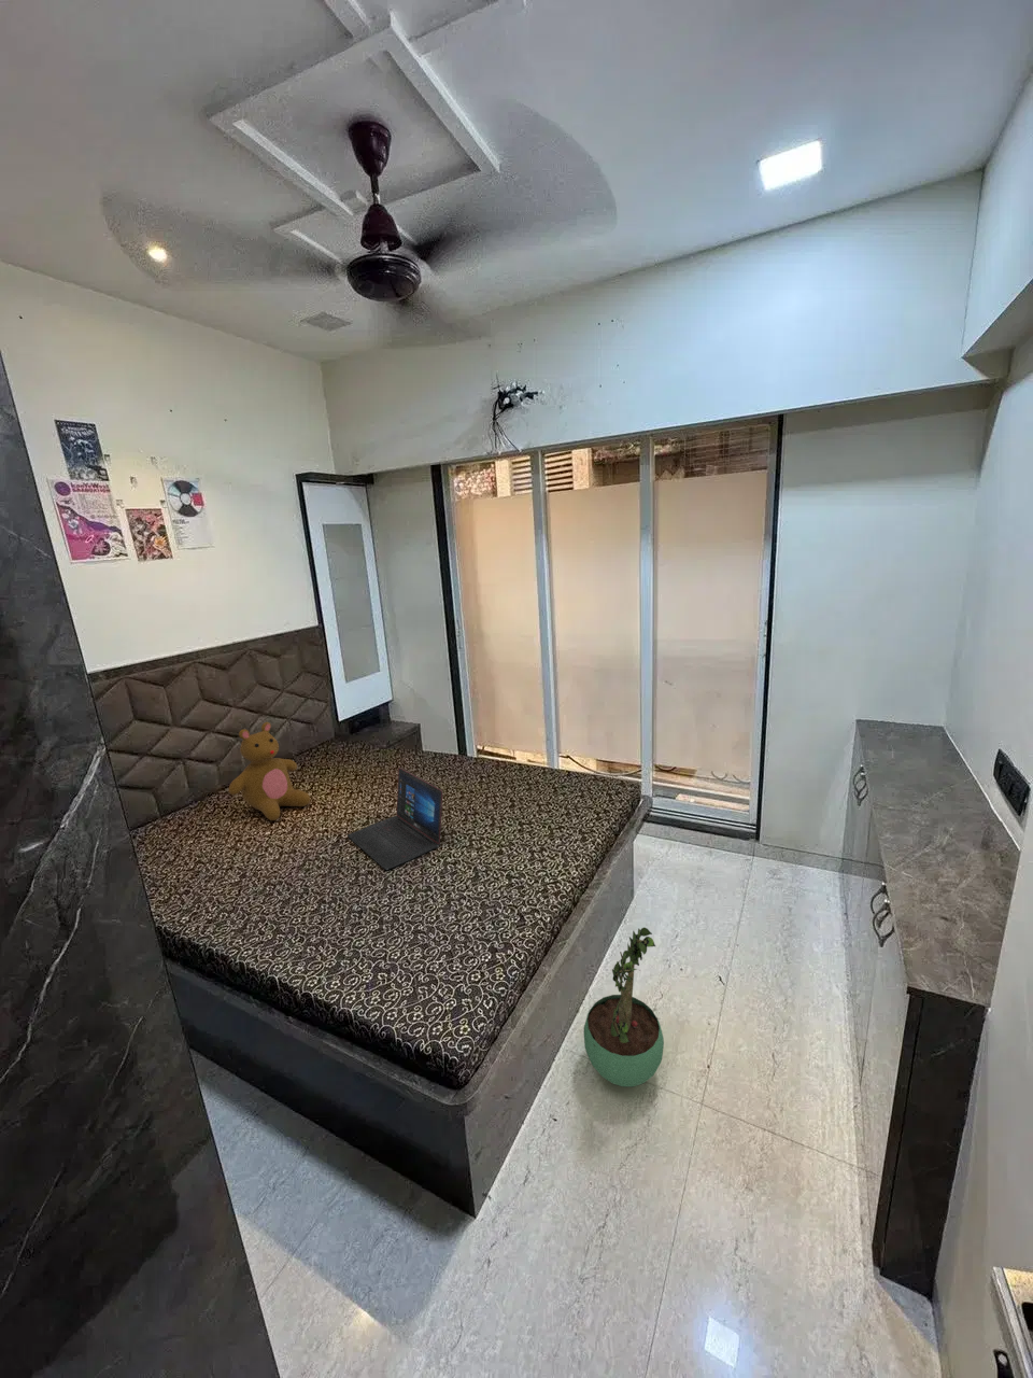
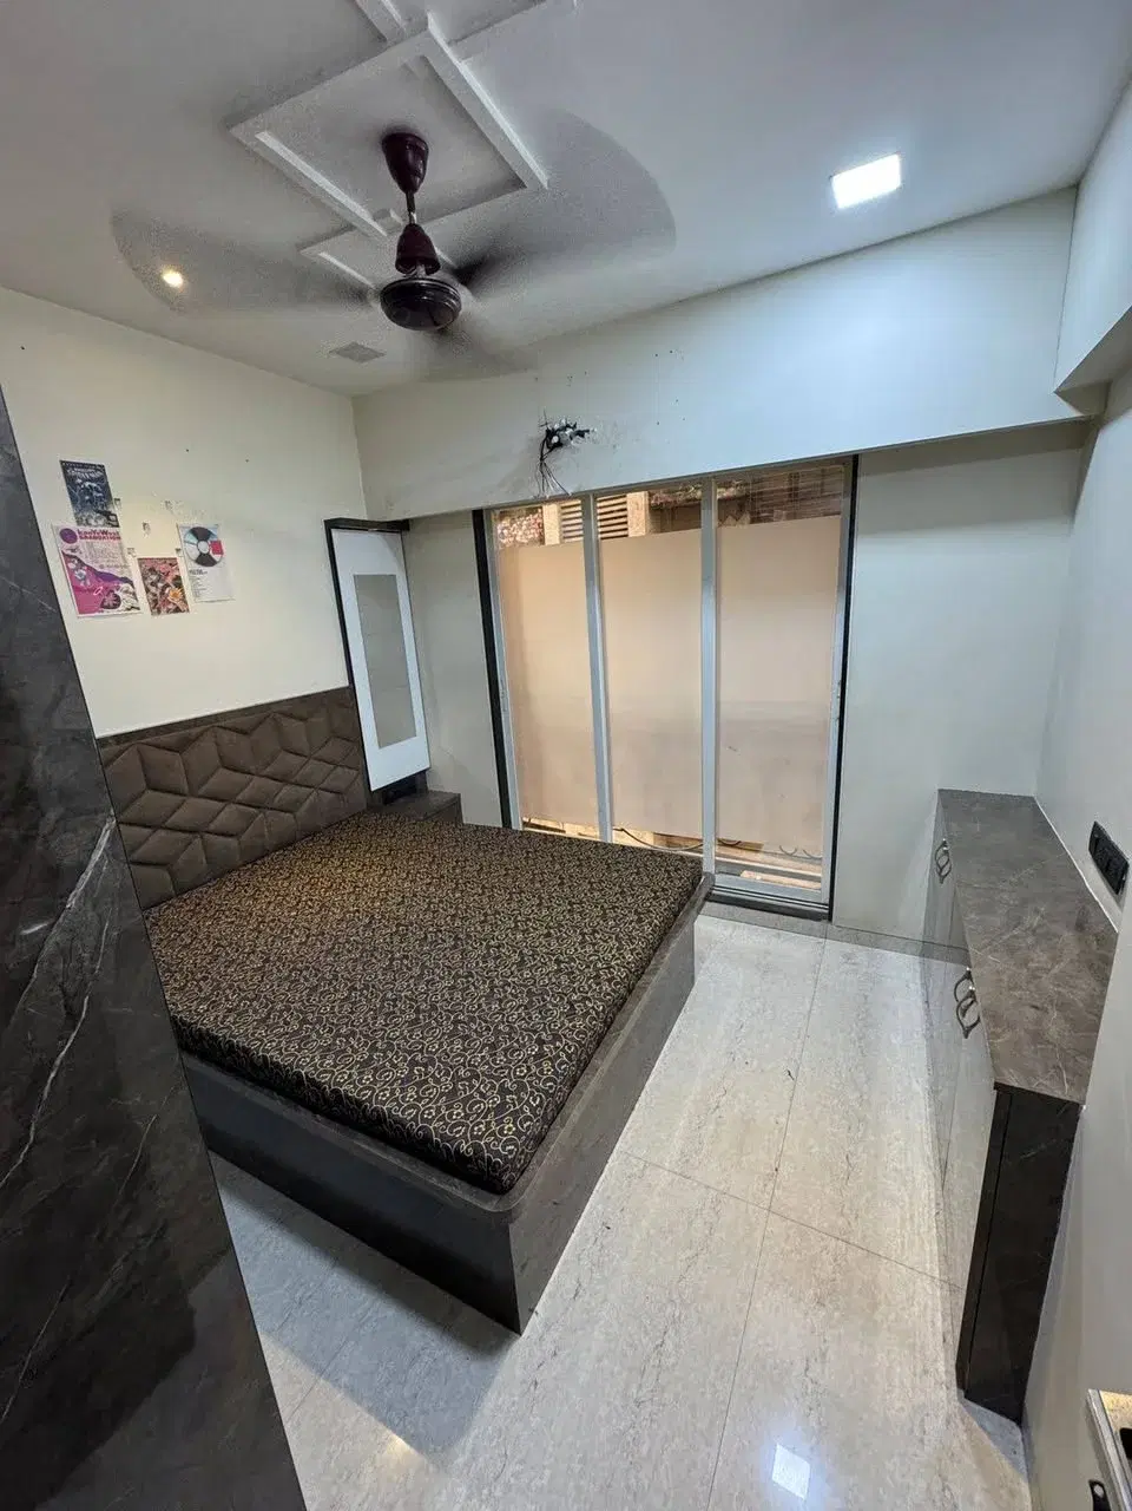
- potted plant [582,926,665,1087]
- teddy bear [228,722,311,821]
- laptop [346,766,445,871]
